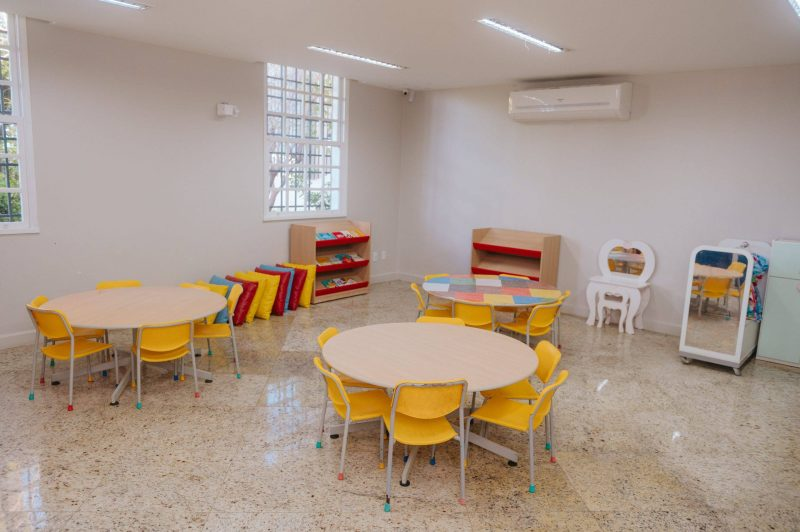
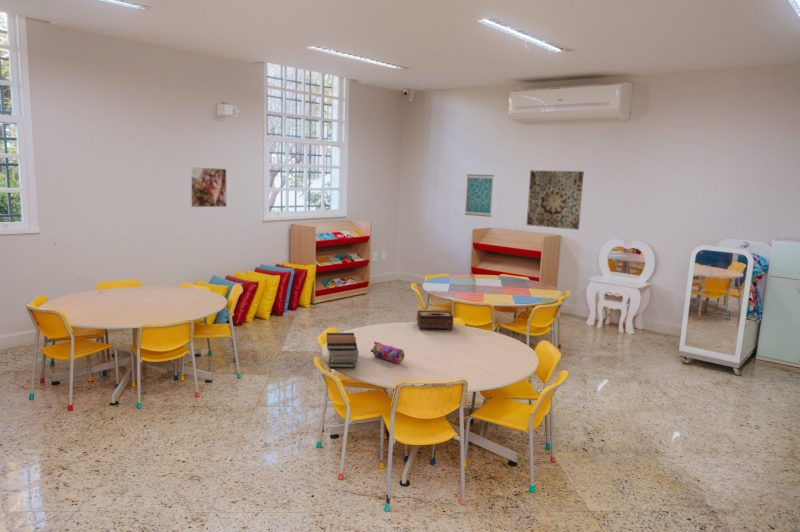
+ pencil case [370,341,405,364]
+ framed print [189,166,228,208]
+ book stack [325,332,359,369]
+ wall art [526,169,585,231]
+ wall art [464,173,495,218]
+ tissue box [416,310,454,331]
